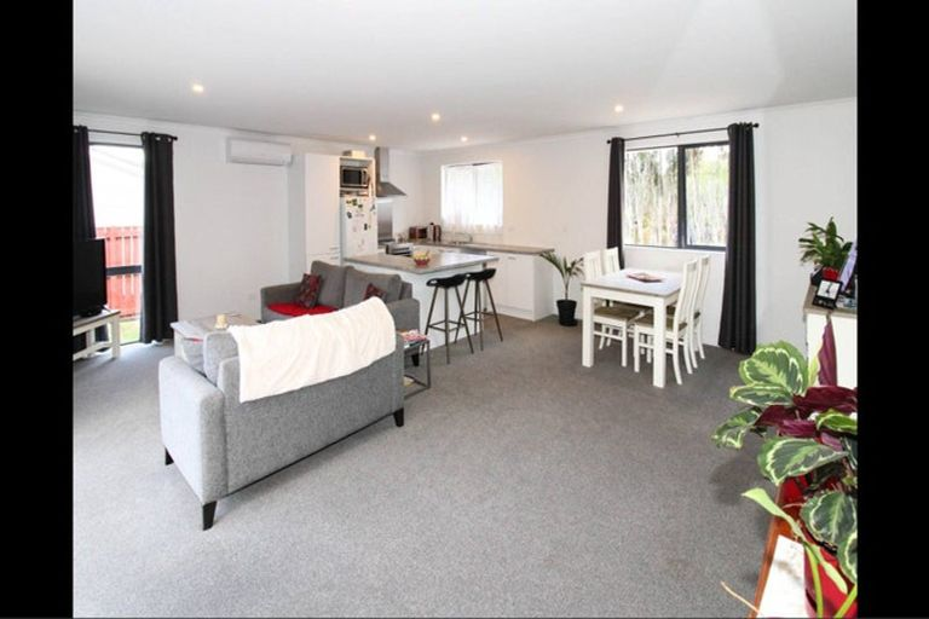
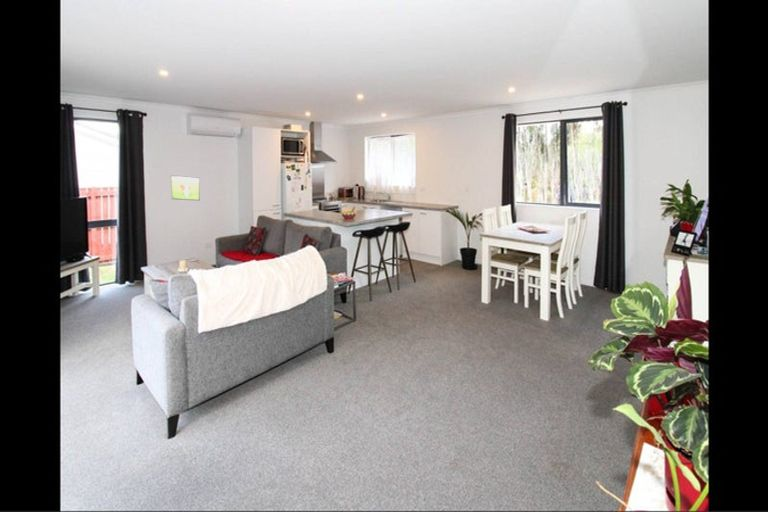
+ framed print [170,174,201,202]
